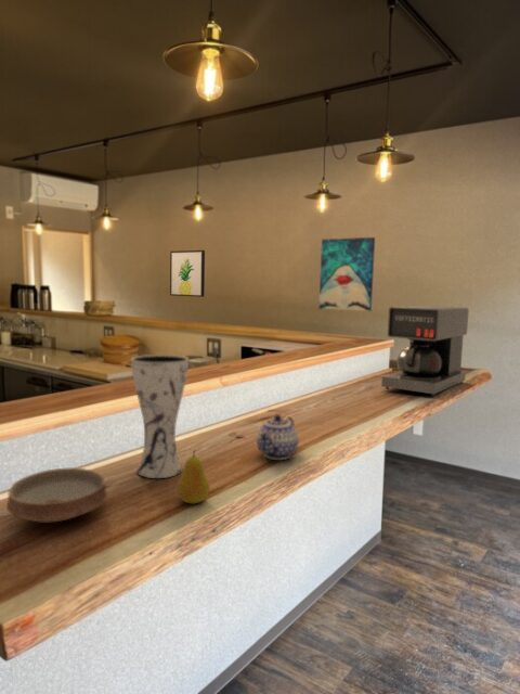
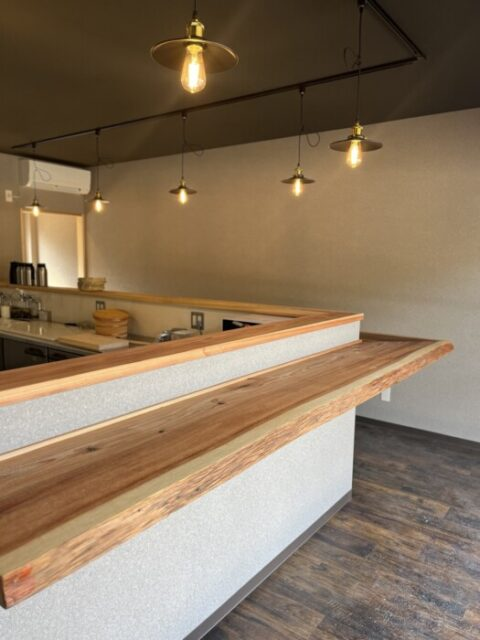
- teapot [256,413,300,461]
- wall art [317,236,376,312]
- wall art [169,249,206,298]
- fruit [177,449,210,504]
- ceramic bowl [5,467,108,523]
- vase [130,354,190,479]
- coffee maker [380,305,470,397]
